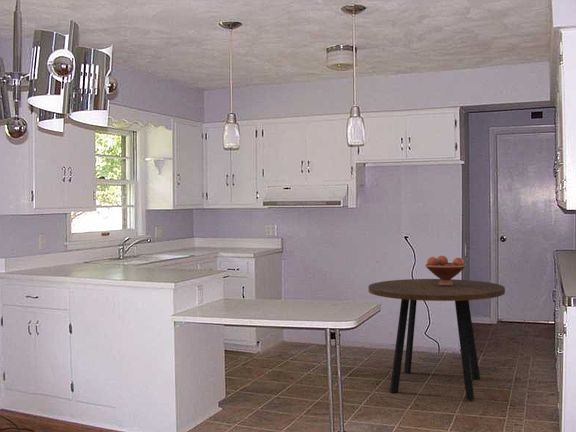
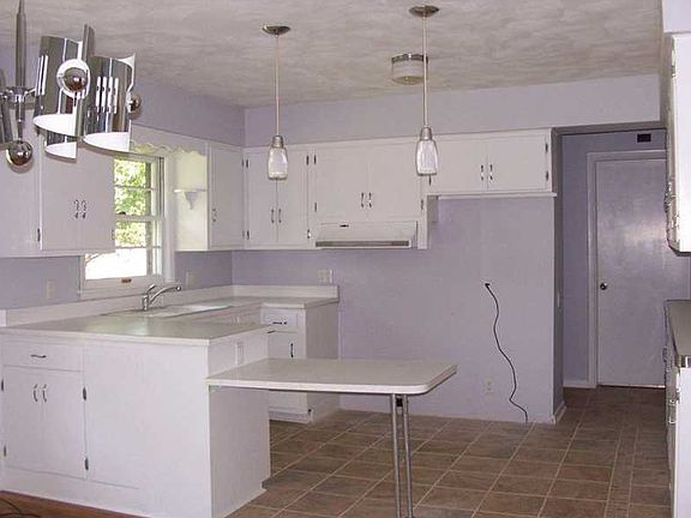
- dining table [368,278,506,401]
- fruit bowl [425,255,467,286]
